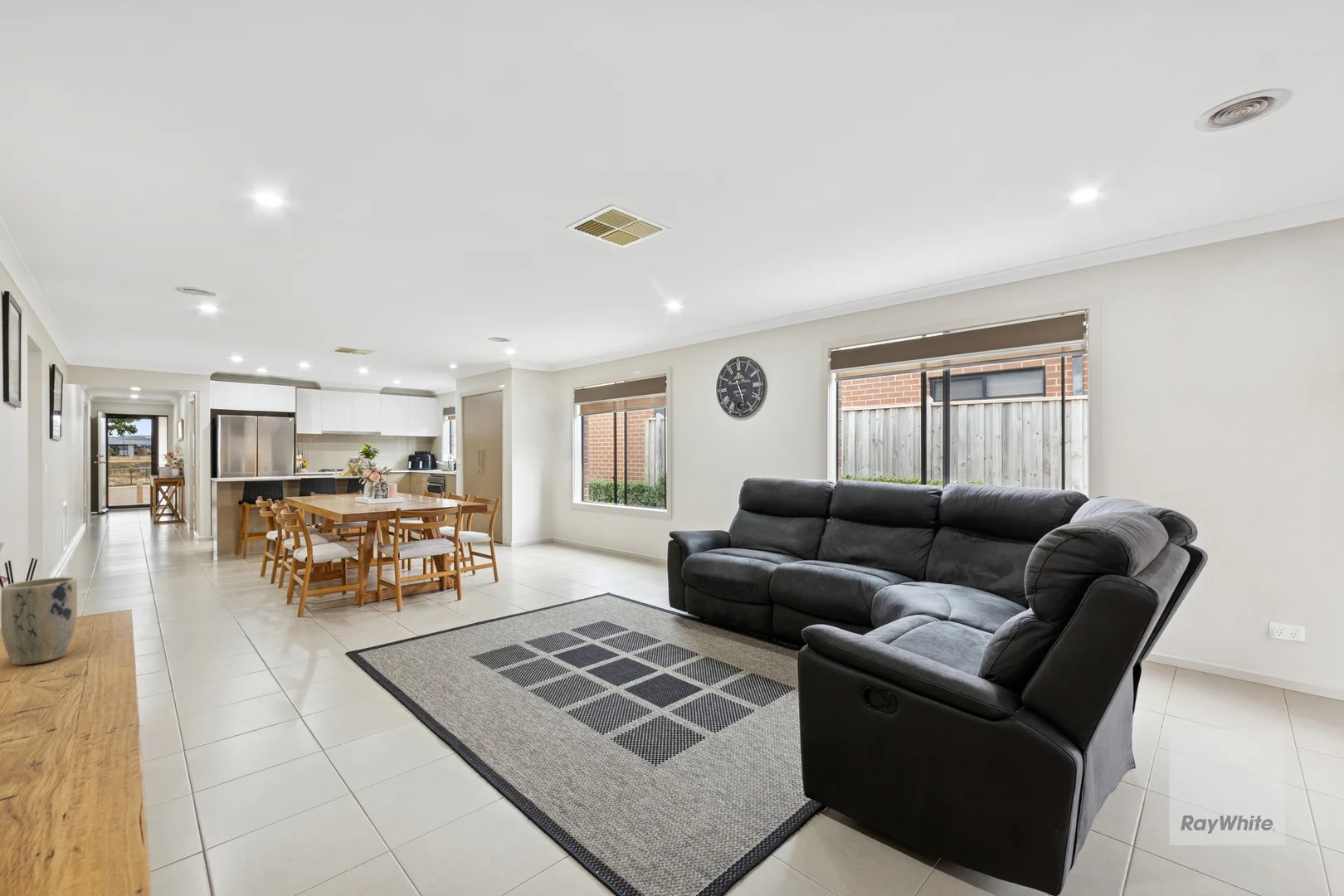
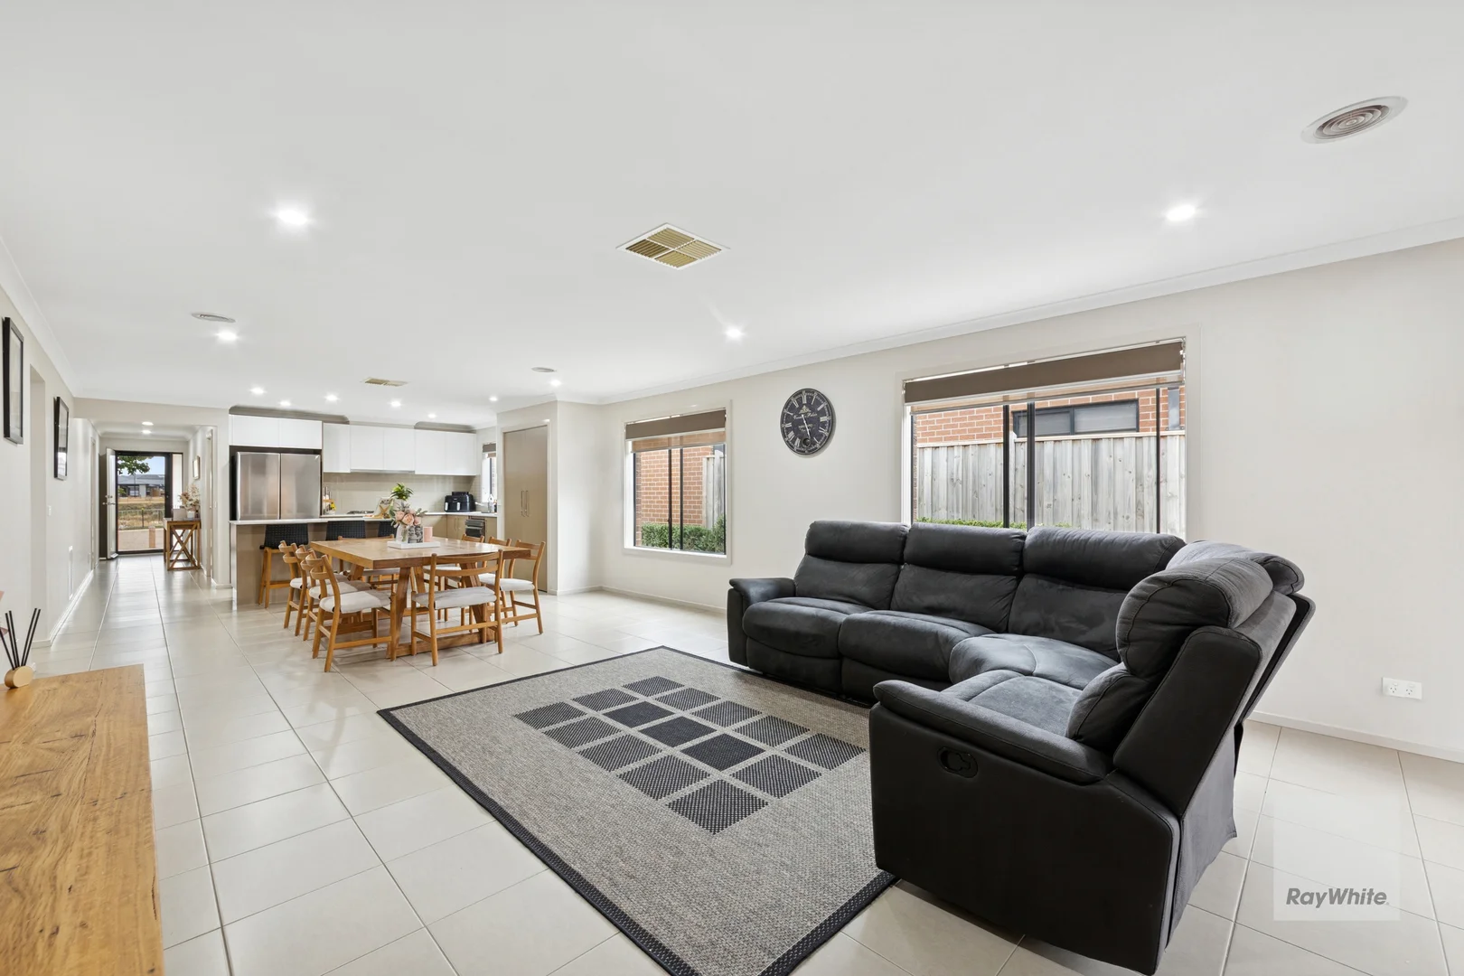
- plant pot [0,577,78,666]
